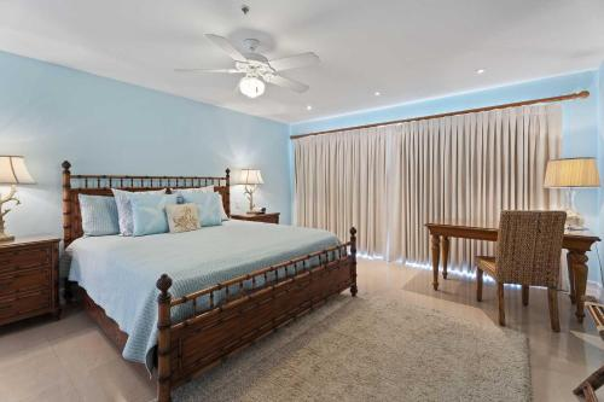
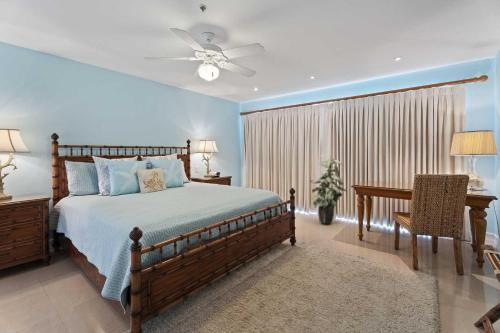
+ indoor plant [309,154,348,225]
